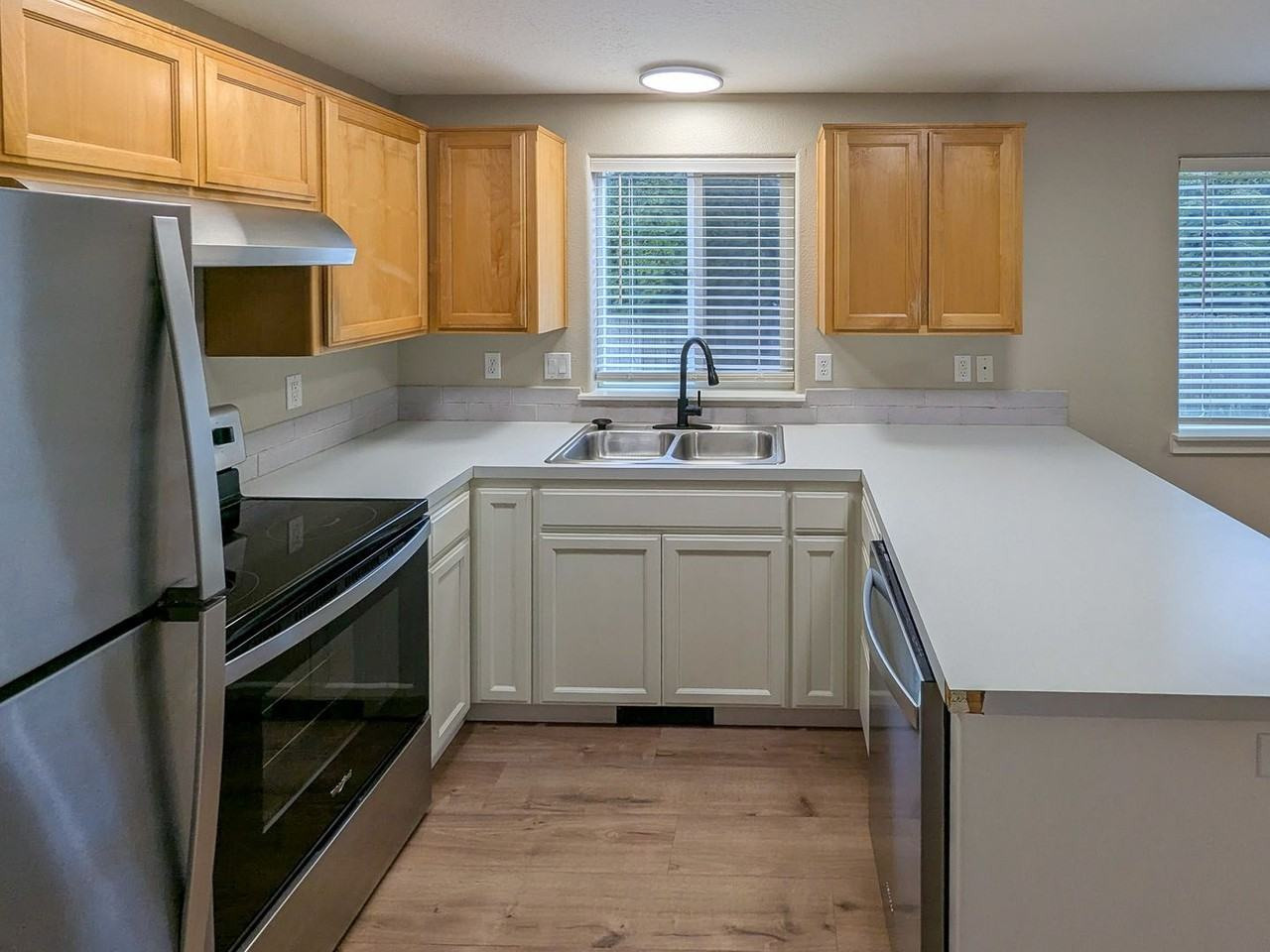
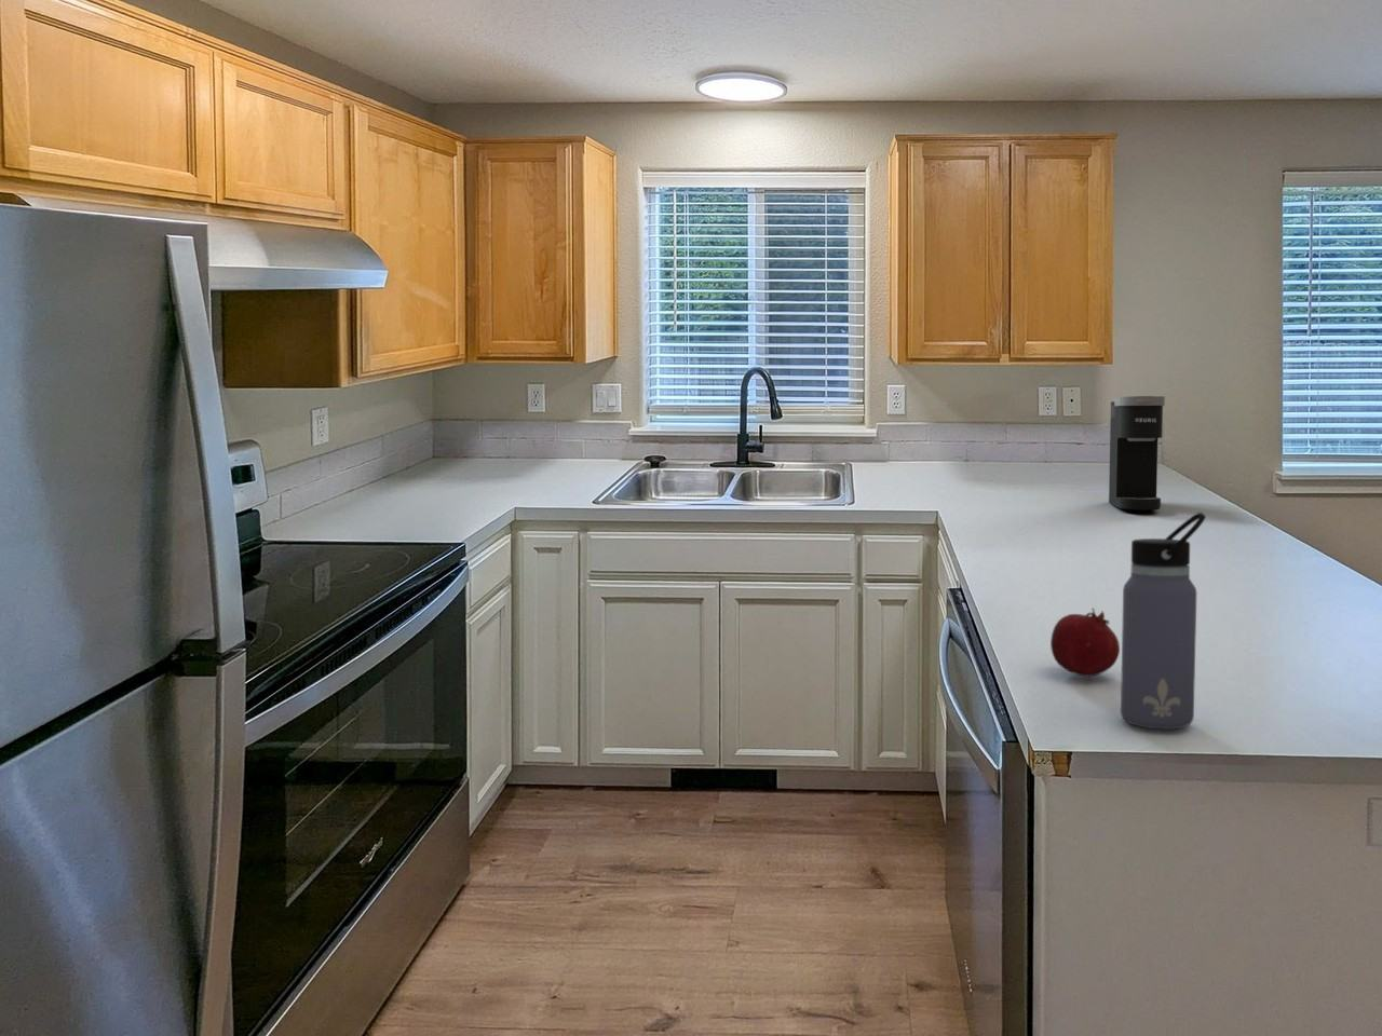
+ water bottle [1120,511,1207,729]
+ fruit [1049,606,1121,678]
+ coffee maker [1108,395,1167,511]
